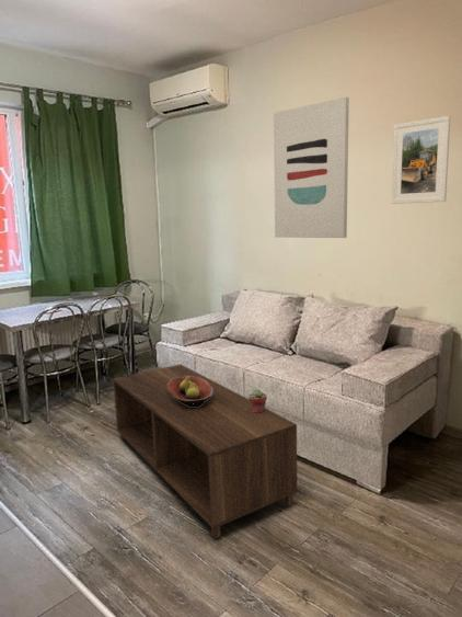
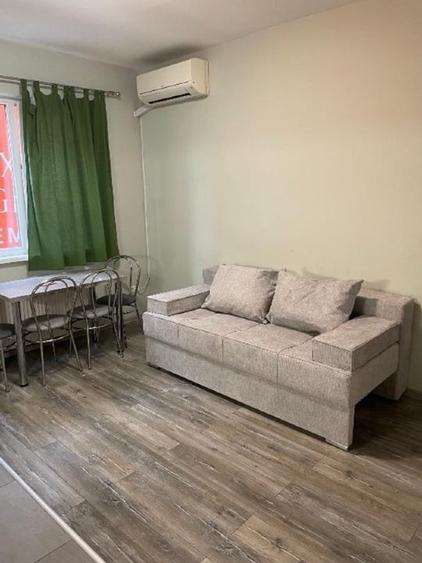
- fruit bowl [168,376,213,407]
- wall art [273,96,350,239]
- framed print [390,115,451,205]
- coffee table [112,364,298,540]
- potted succulent [247,388,268,413]
